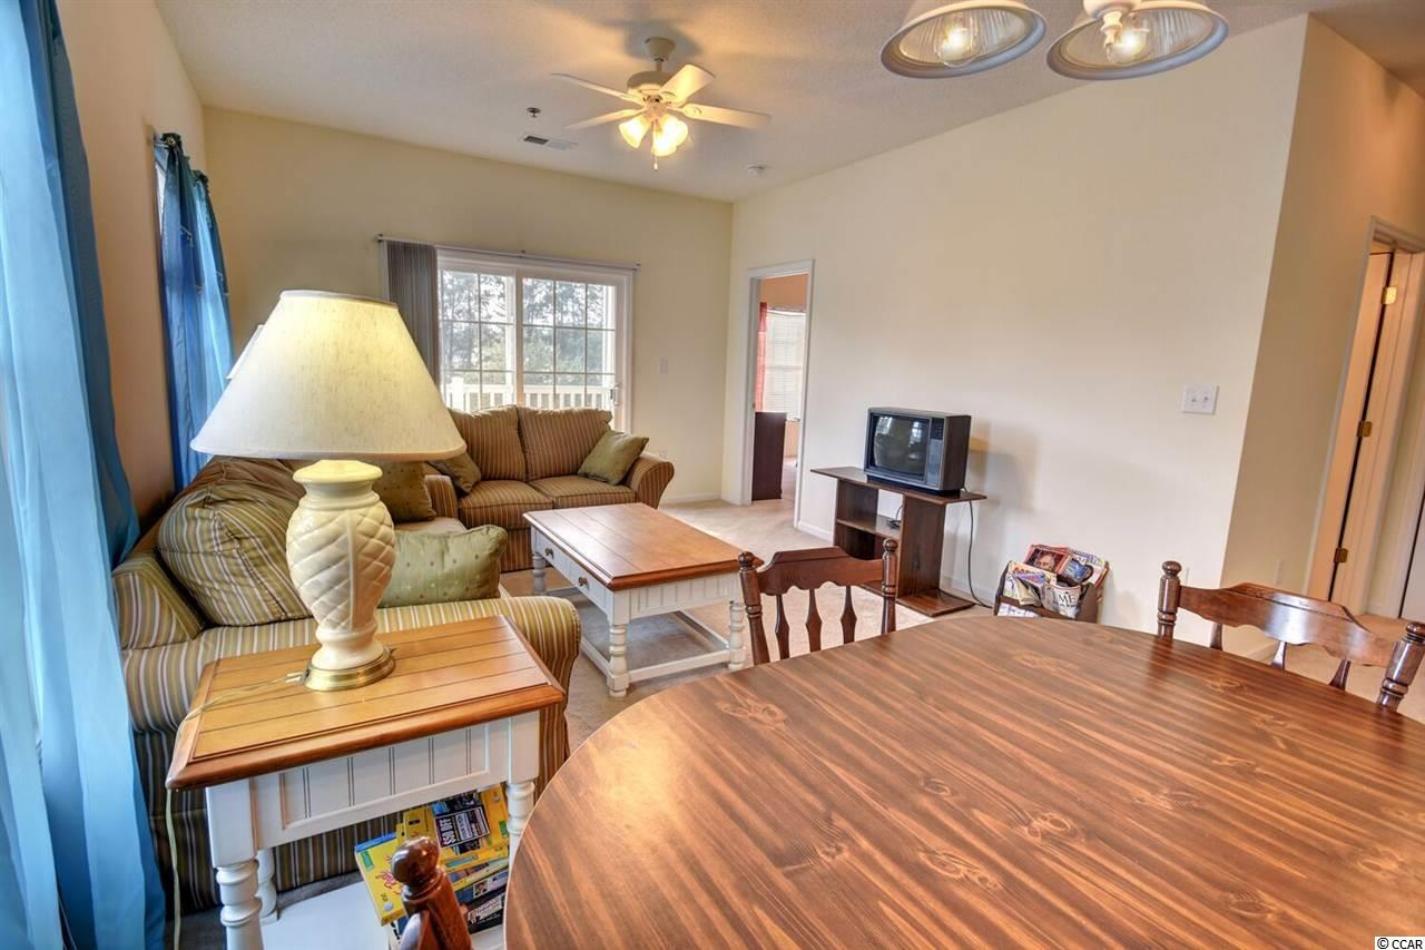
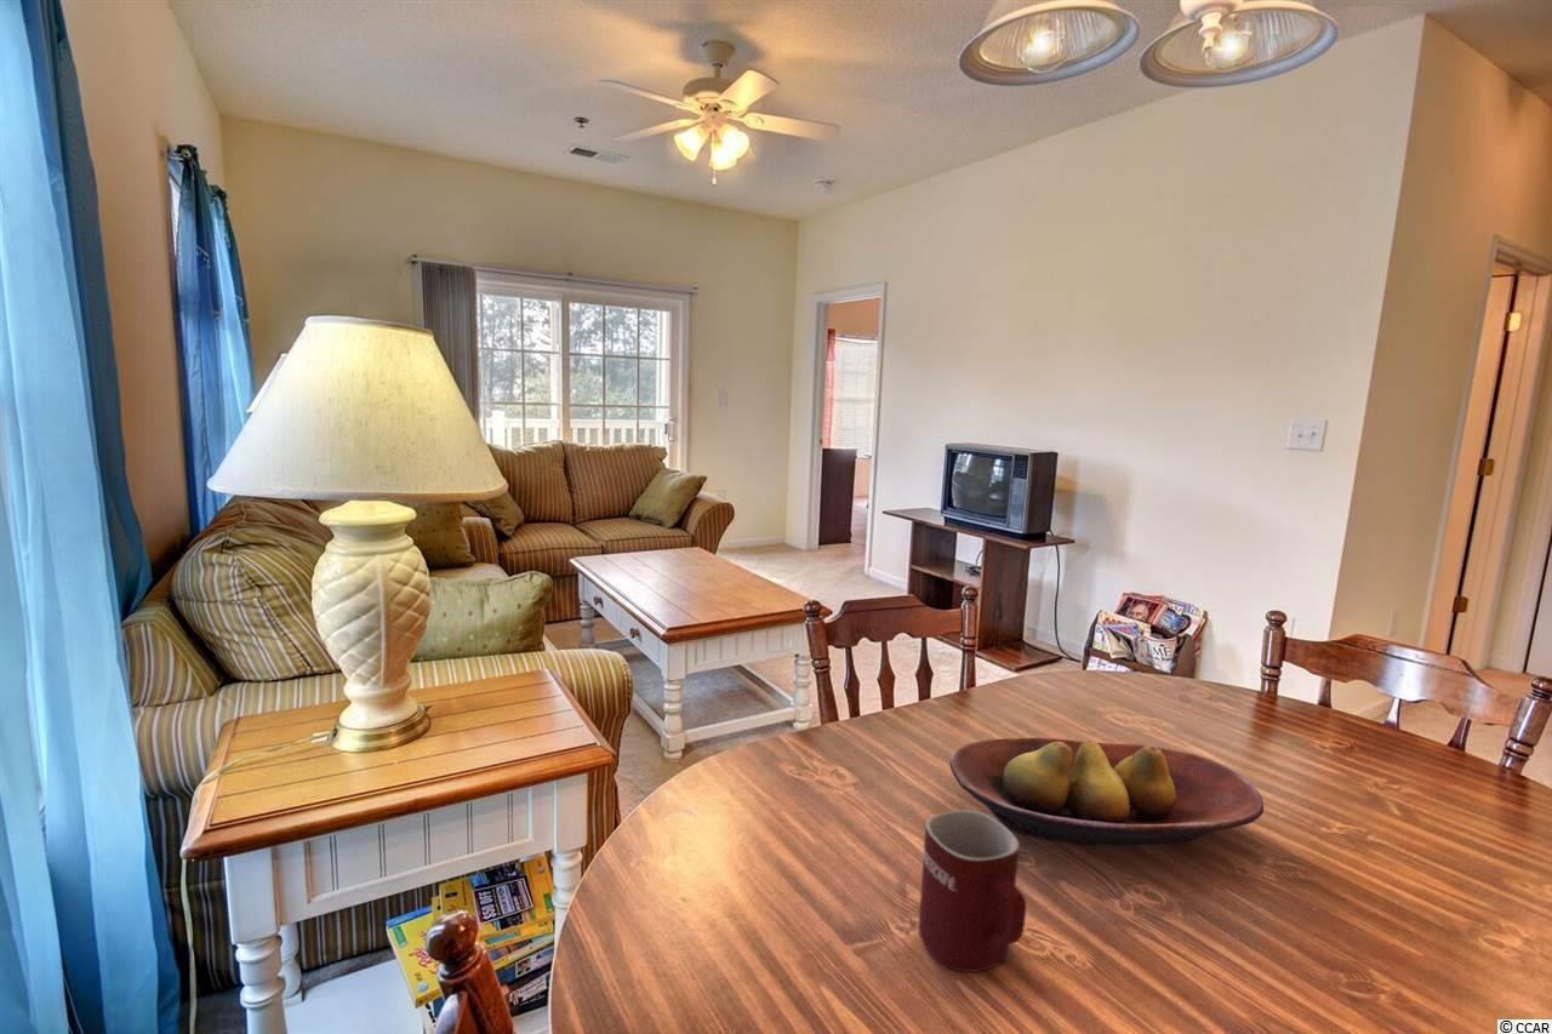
+ mug [918,809,1027,973]
+ fruit bowl [948,737,1265,846]
